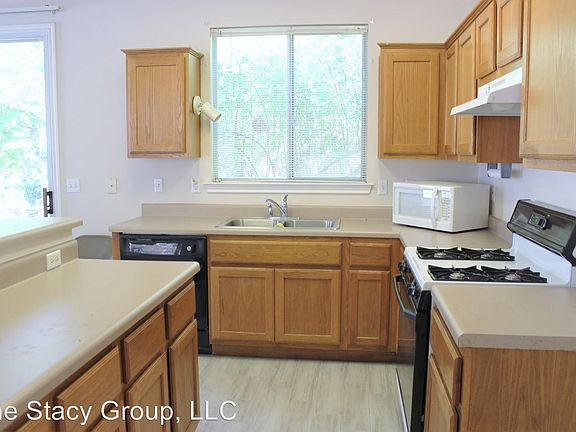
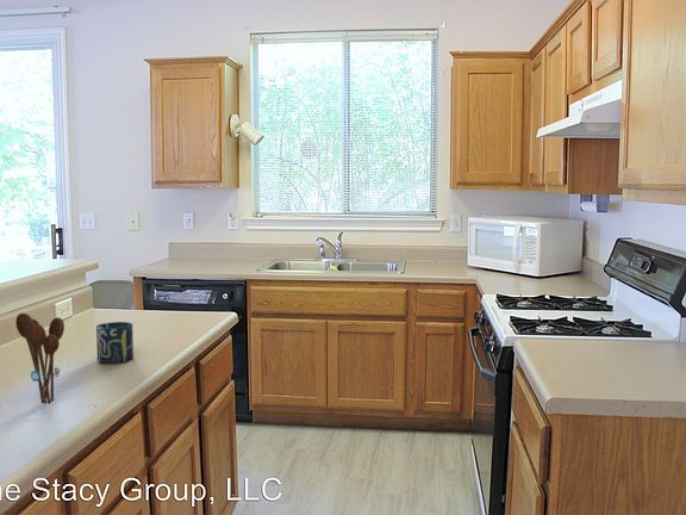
+ cup [95,321,135,365]
+ utensil holder [14,312,66,405]
